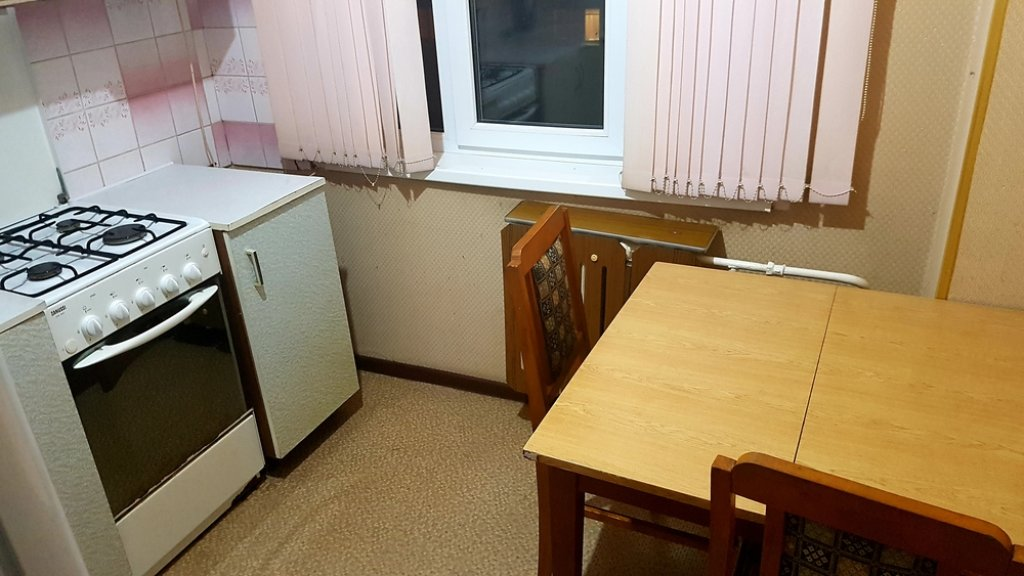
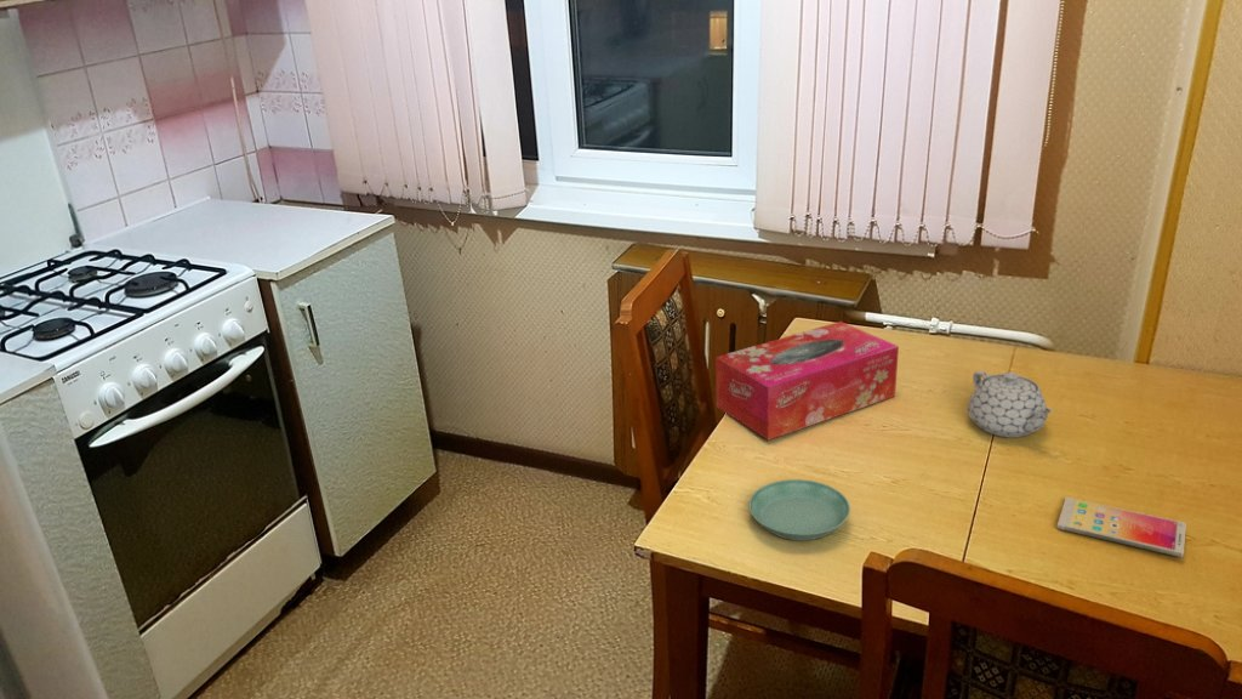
+ saucer [747,478,851,541]
+ teapot [967,370,1055,438]
+ smartphone [1056,496,1187,558]
+ tissue box [714,320,900,442]
